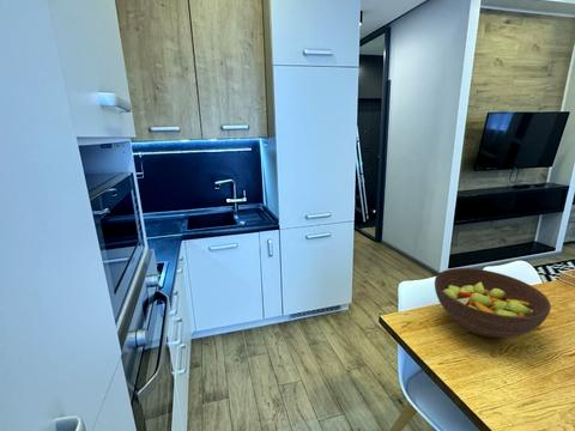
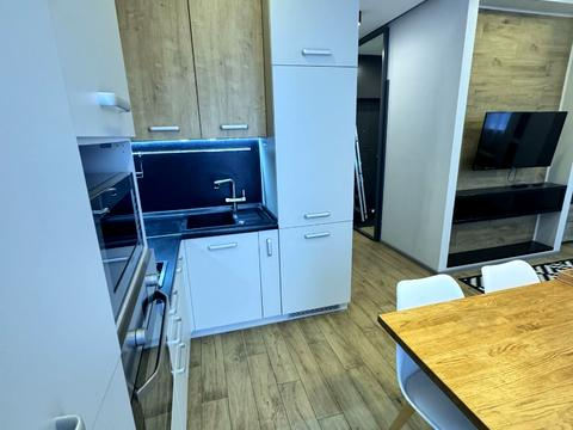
- fruit bowl [434,267,552,339]
